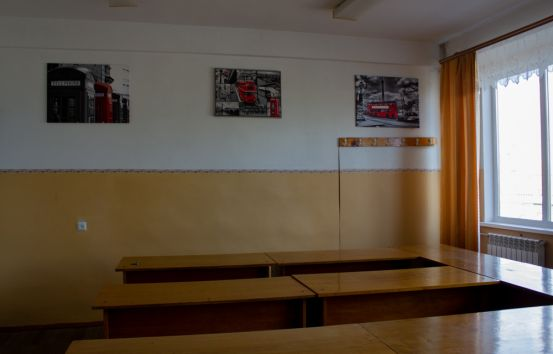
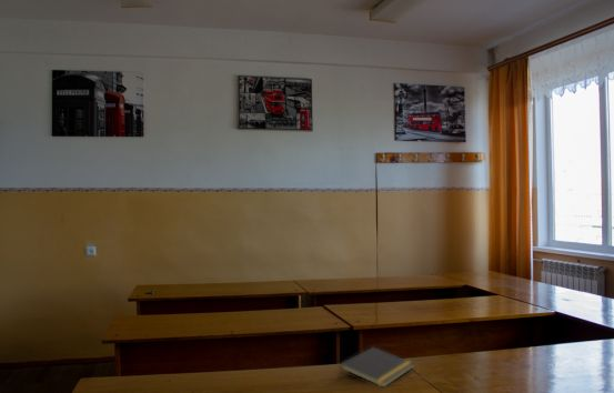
+ notepad [338,346,415,389]
